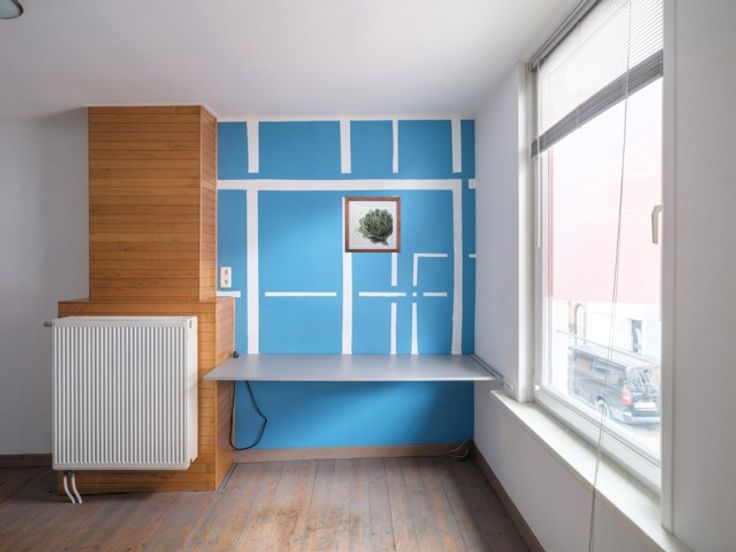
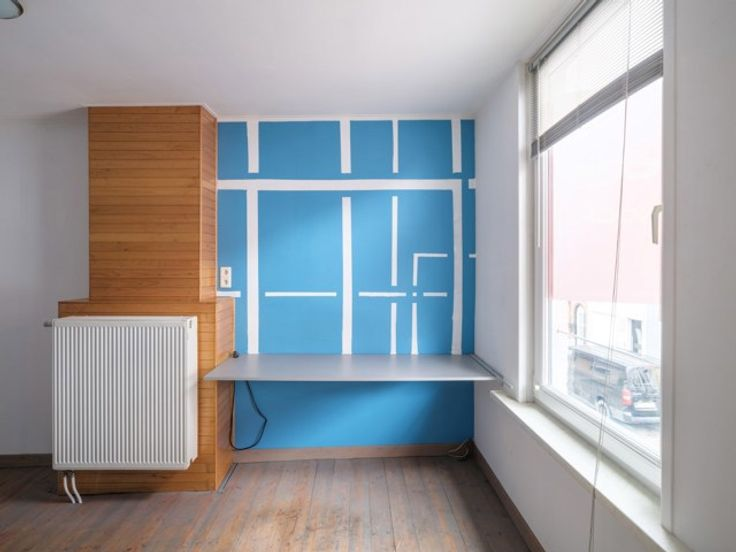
- wall art [344,196,402,254]
